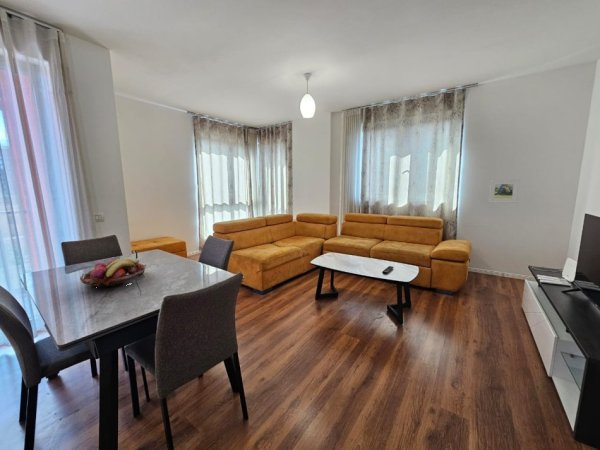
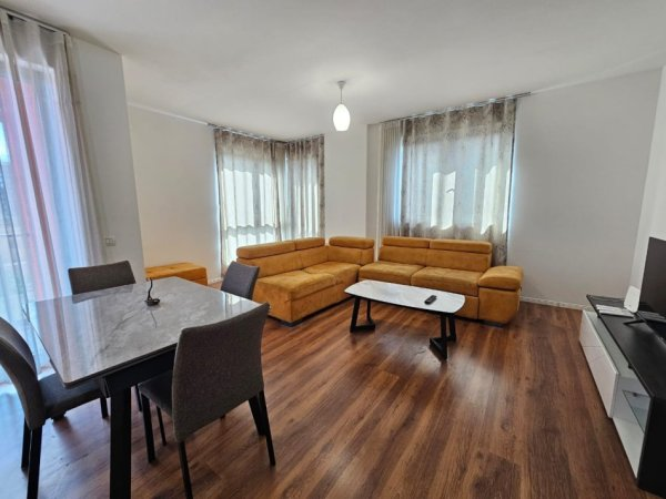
- fruit basket [79,257,147,289]
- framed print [488,179,520,204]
